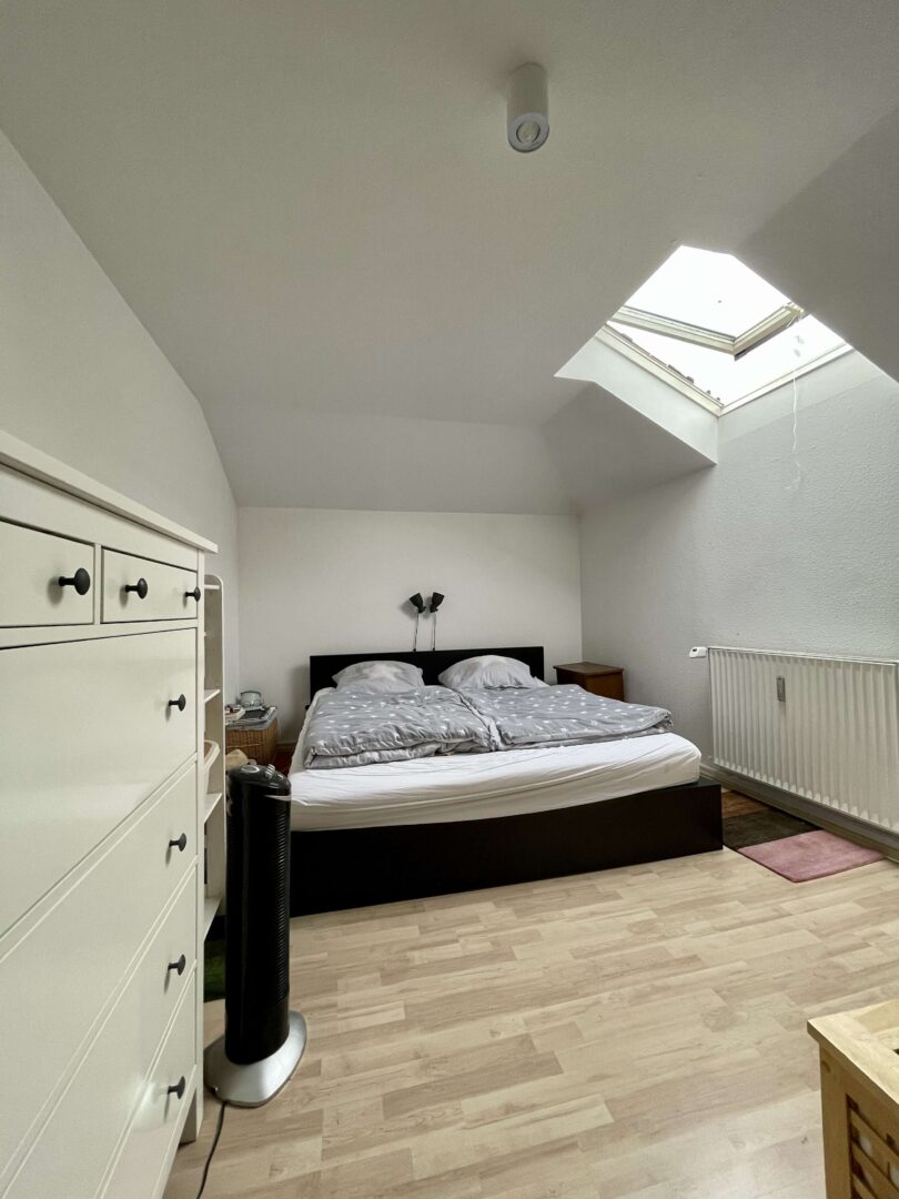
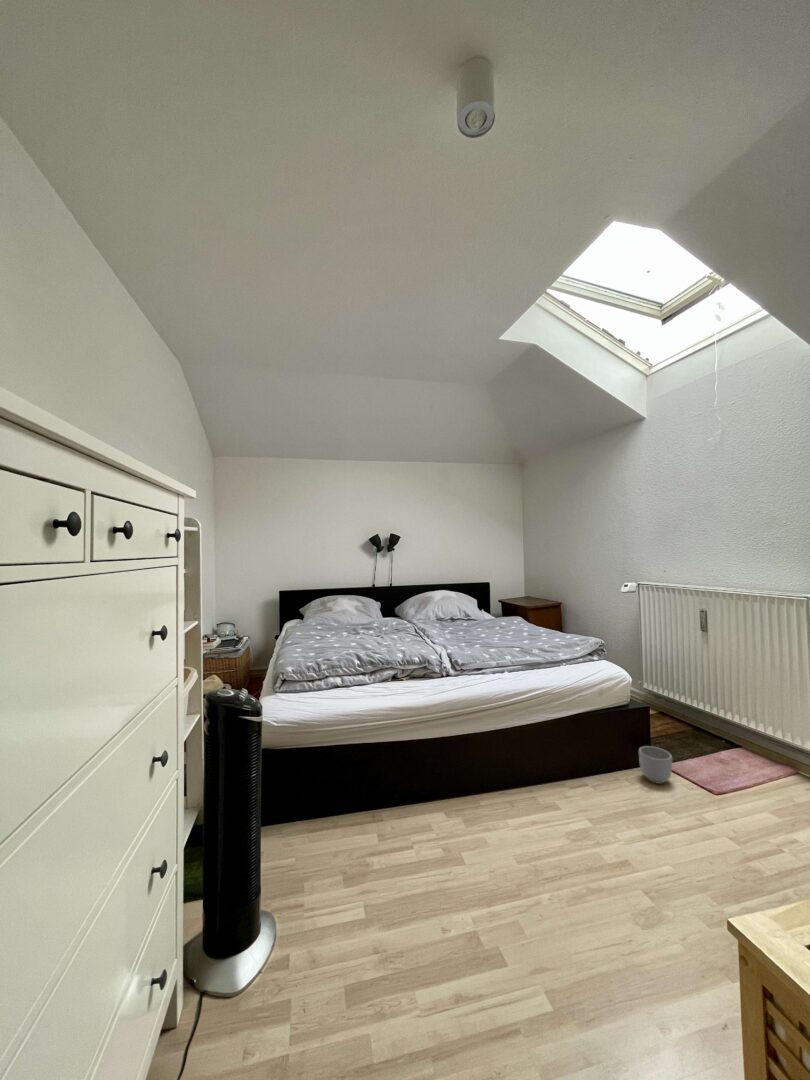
+ planter [638,745,673,785]
